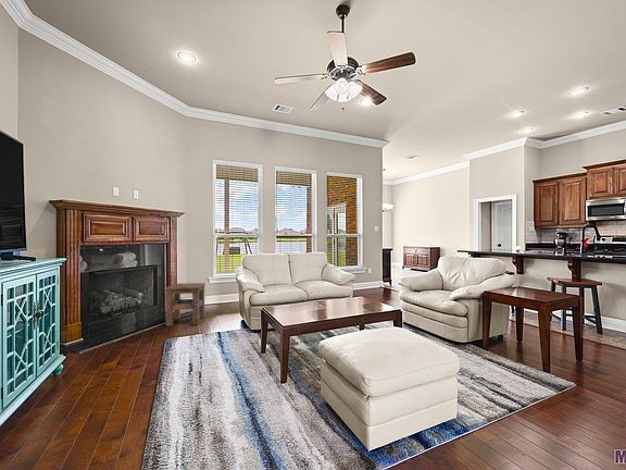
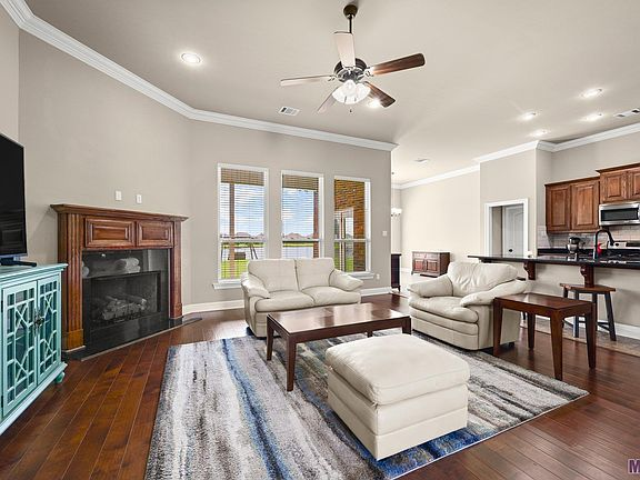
- side table [163,282,206,327]
